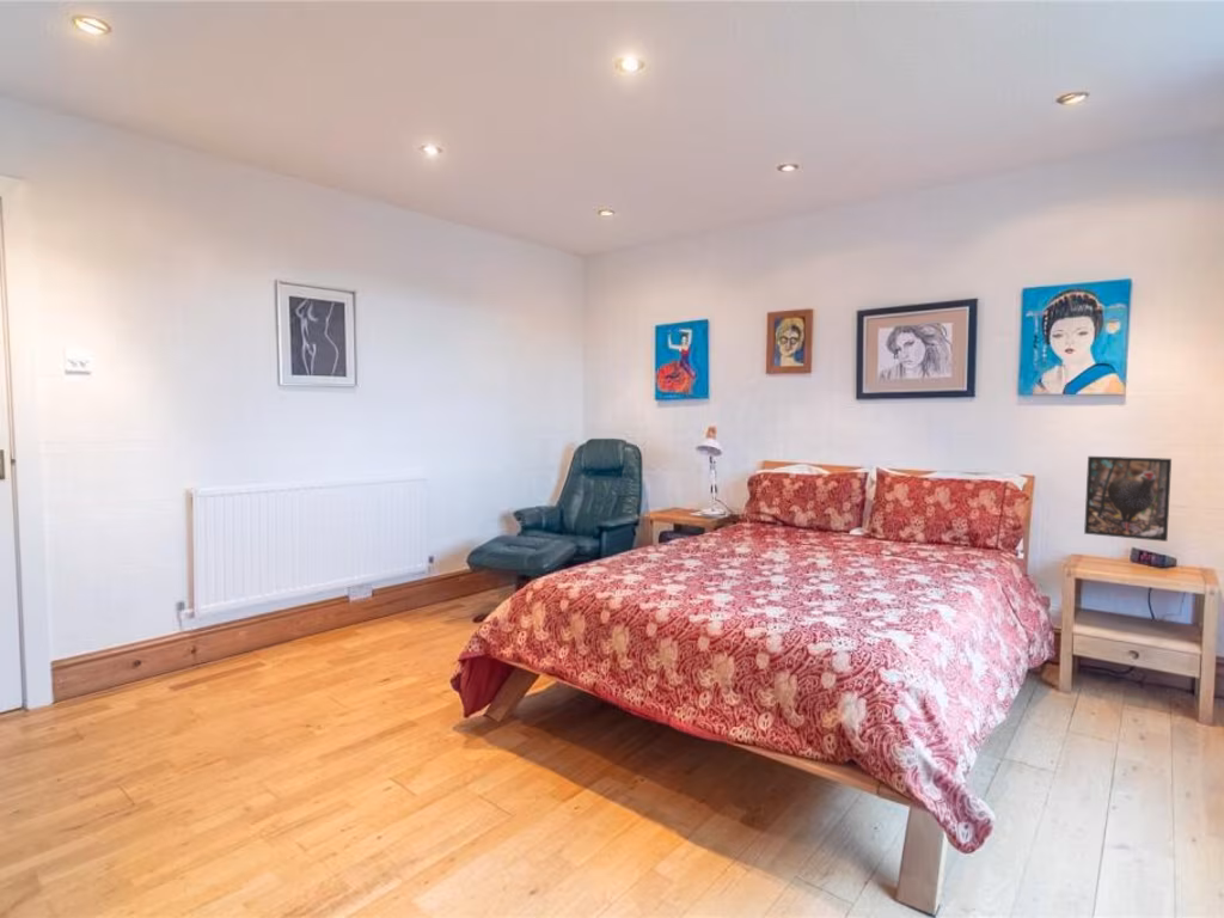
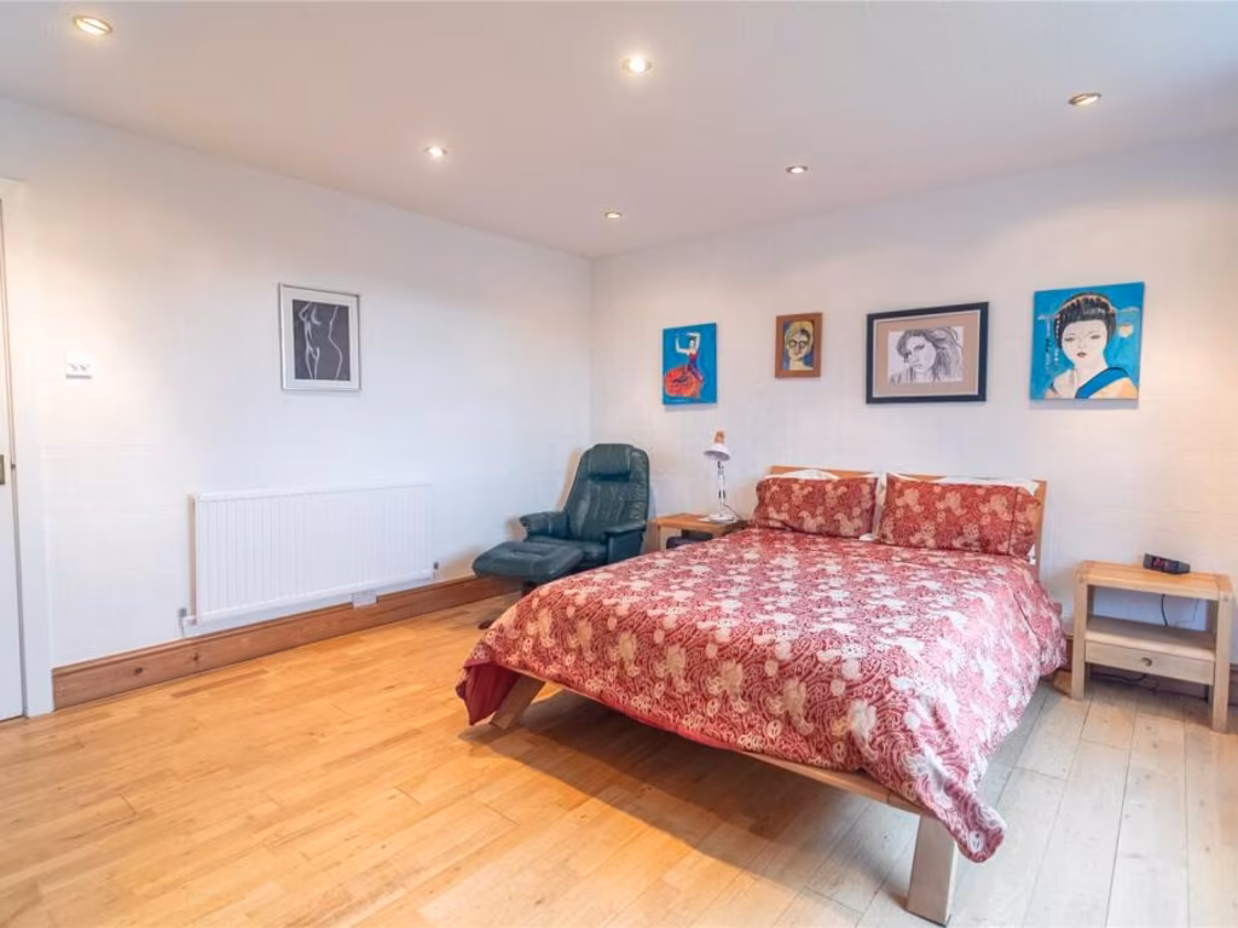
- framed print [1083,455,1173,543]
